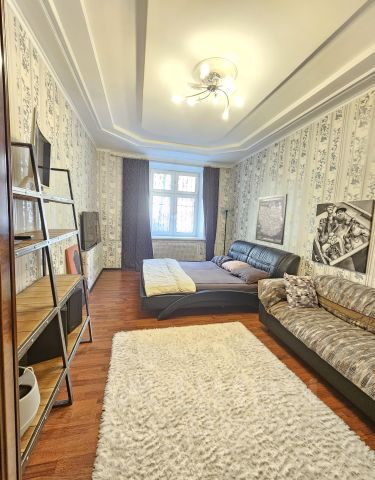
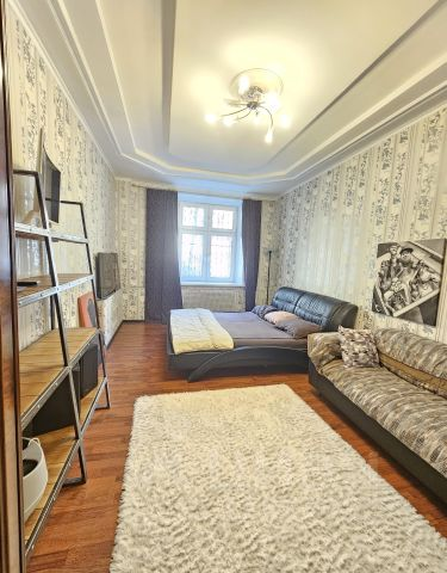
- wall art [254,193,288,246]
